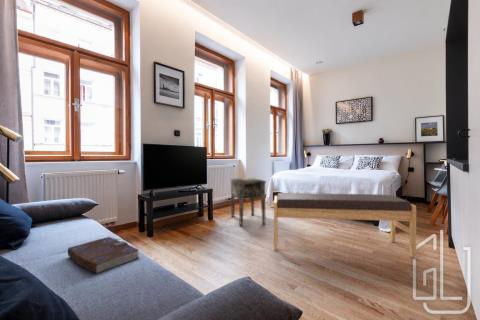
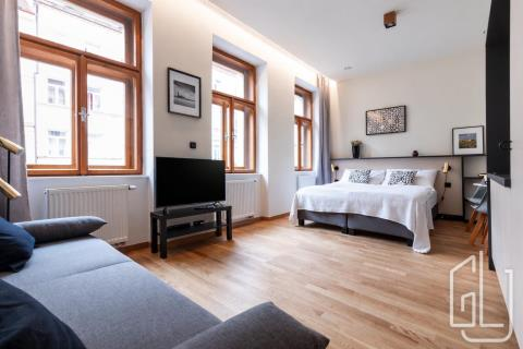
- book [66,236,142,275]
- side table [229,177,267,227]
- bench [273,192,417,259]
